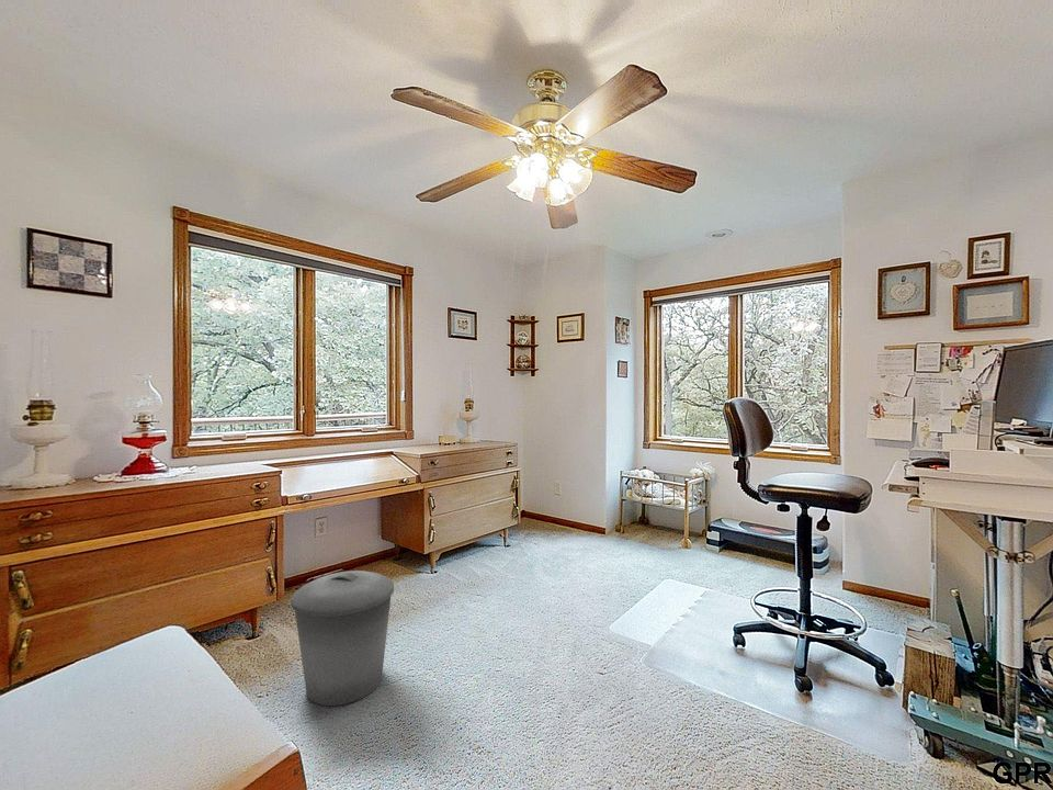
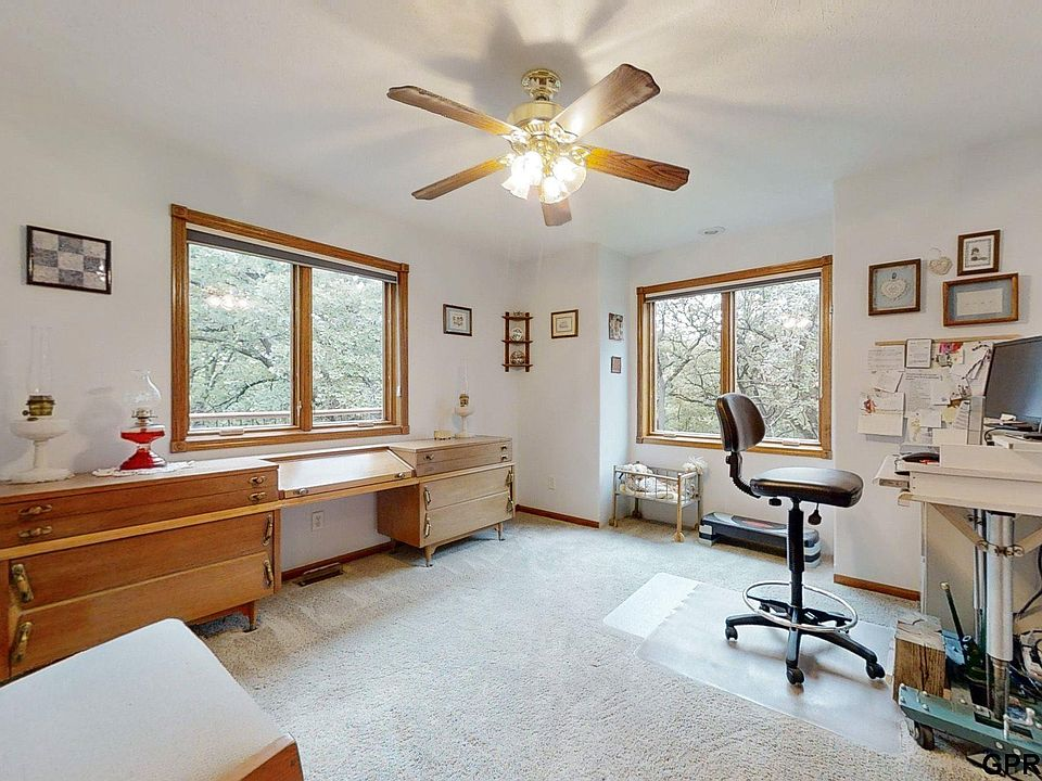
- trash can [290,569,395,707]
